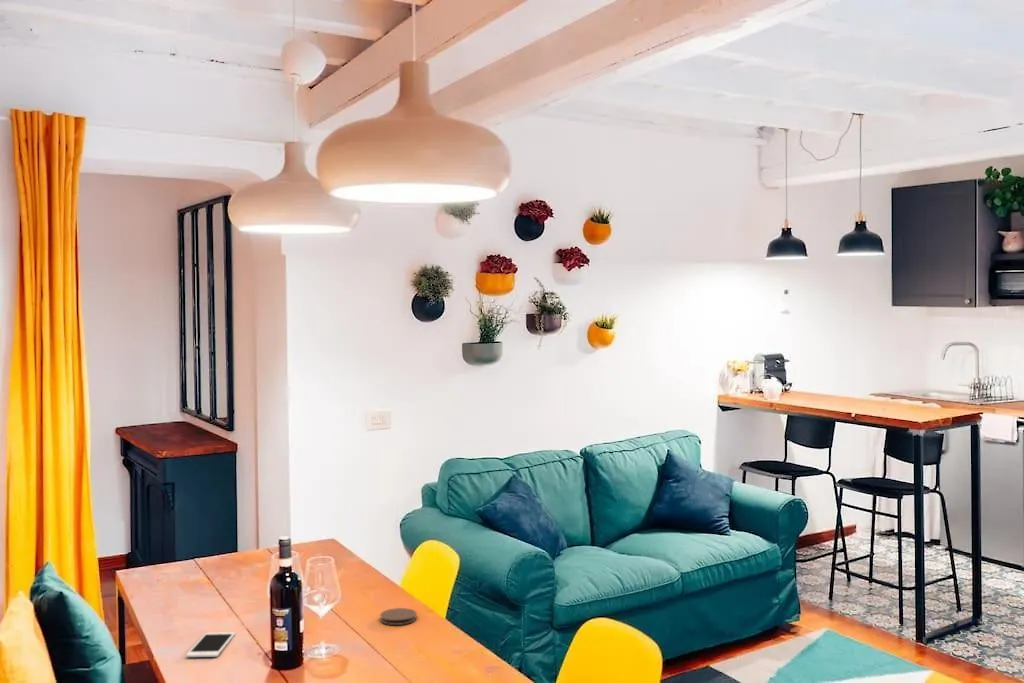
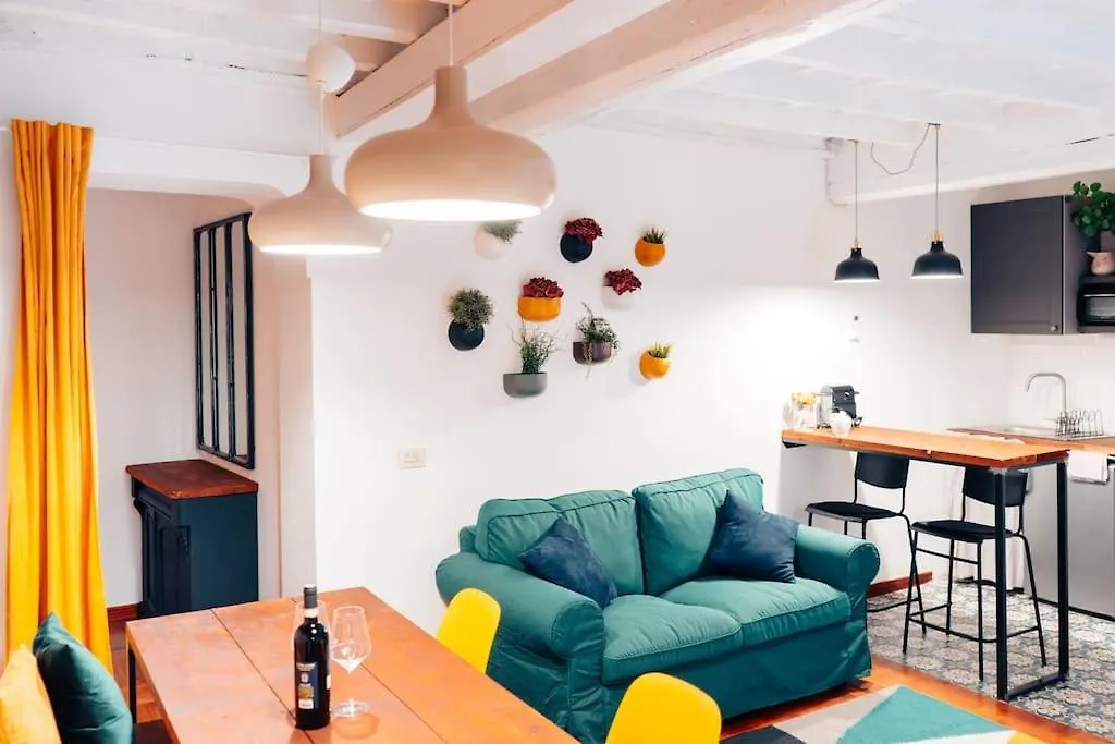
- coaster [379,607,418,626]
- cell phone [185,631,236,658]
